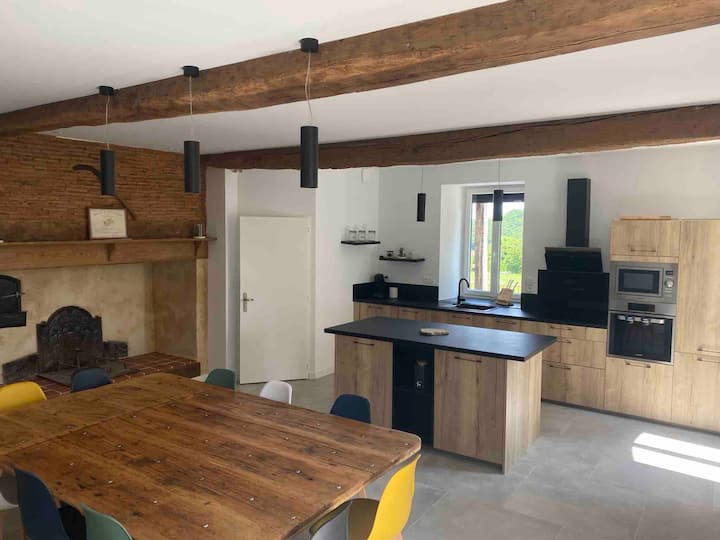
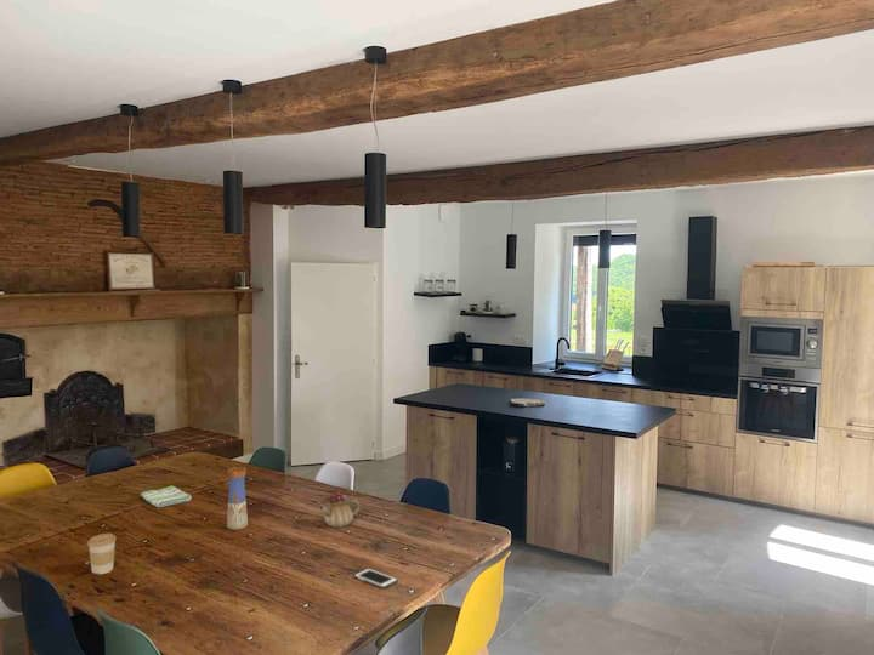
+ dish towel [140,485,193,508]
+ coffee cup [86,532,118,575]
+ cell phone [353,568,398,590]
+ teapot [318,489,361,529]
+ vase [226,466,249,531]
